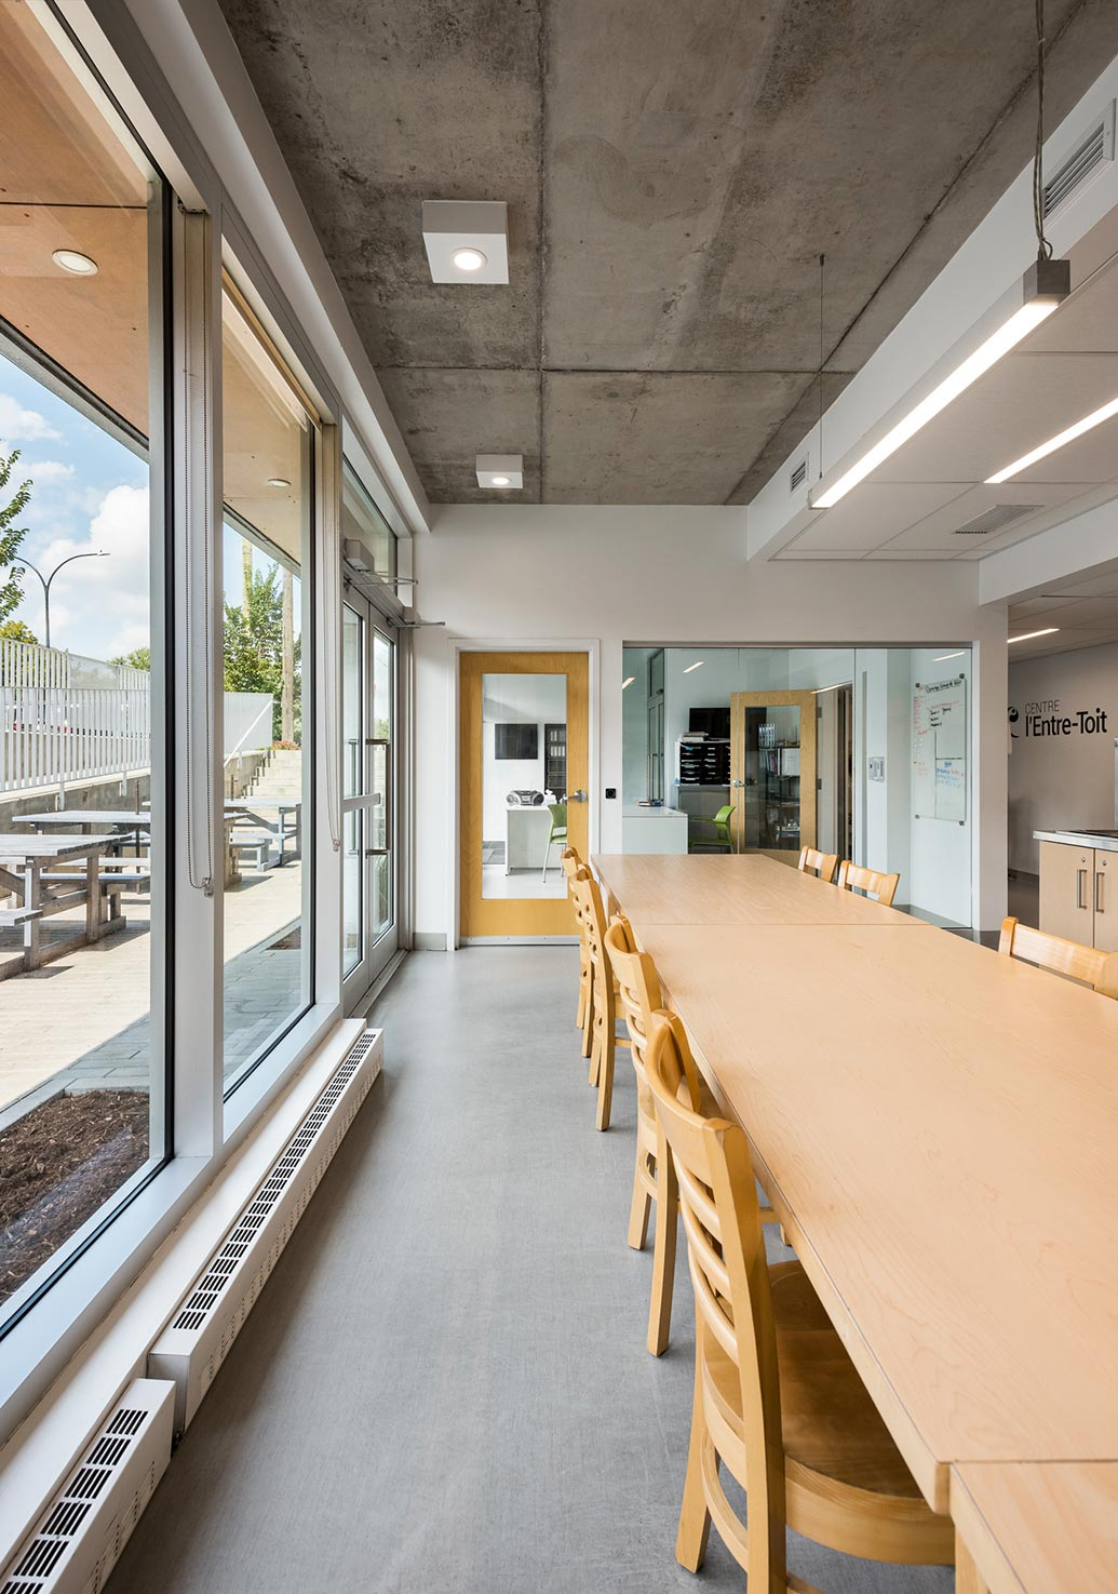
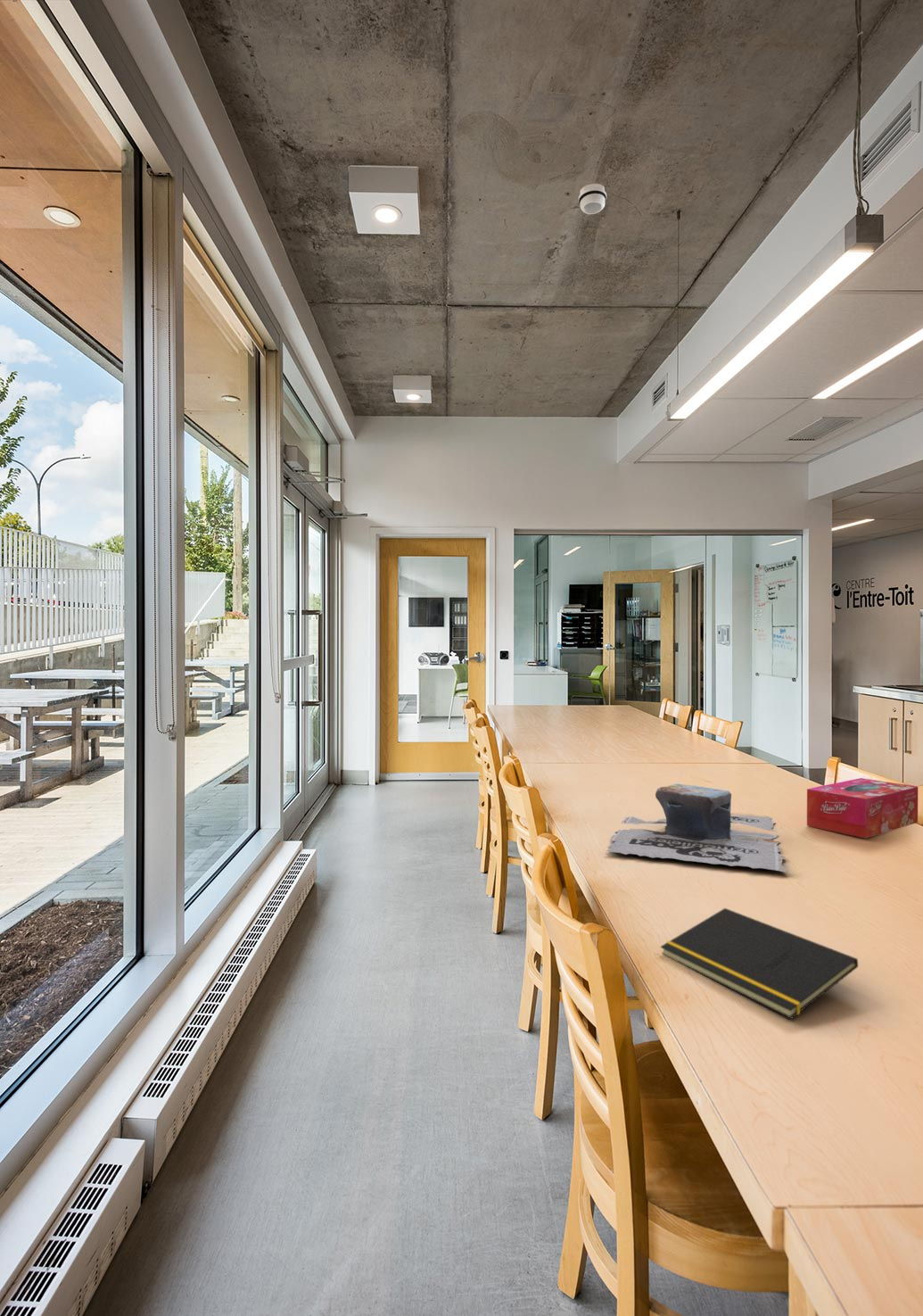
+ smoke detector [578,183,607,215]
+ tissue box [806,777,919,839]
+ notepad [660,907,859,1020]
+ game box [606,782,789,873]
